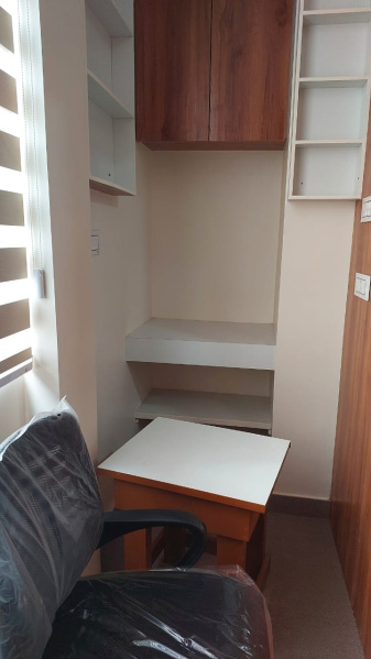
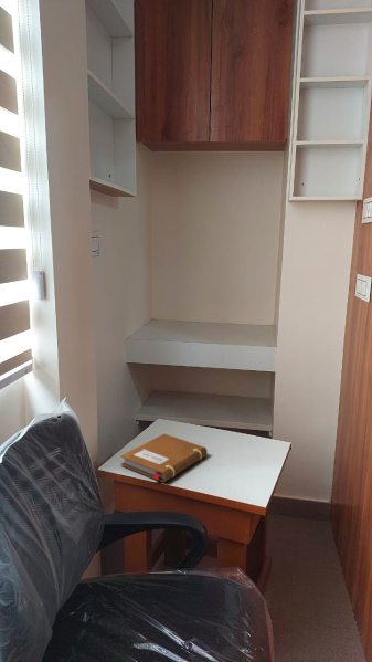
+ notebook [119,433,209,483]
